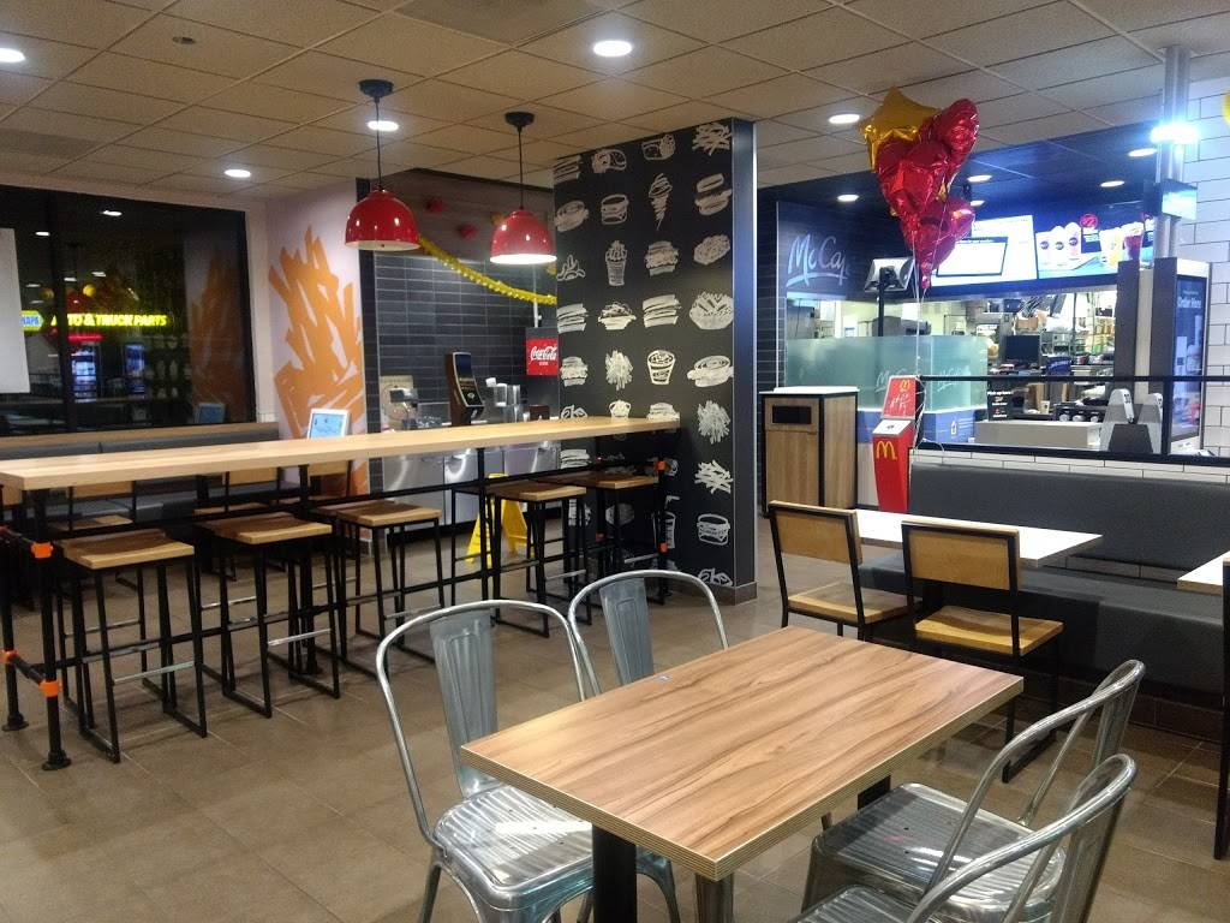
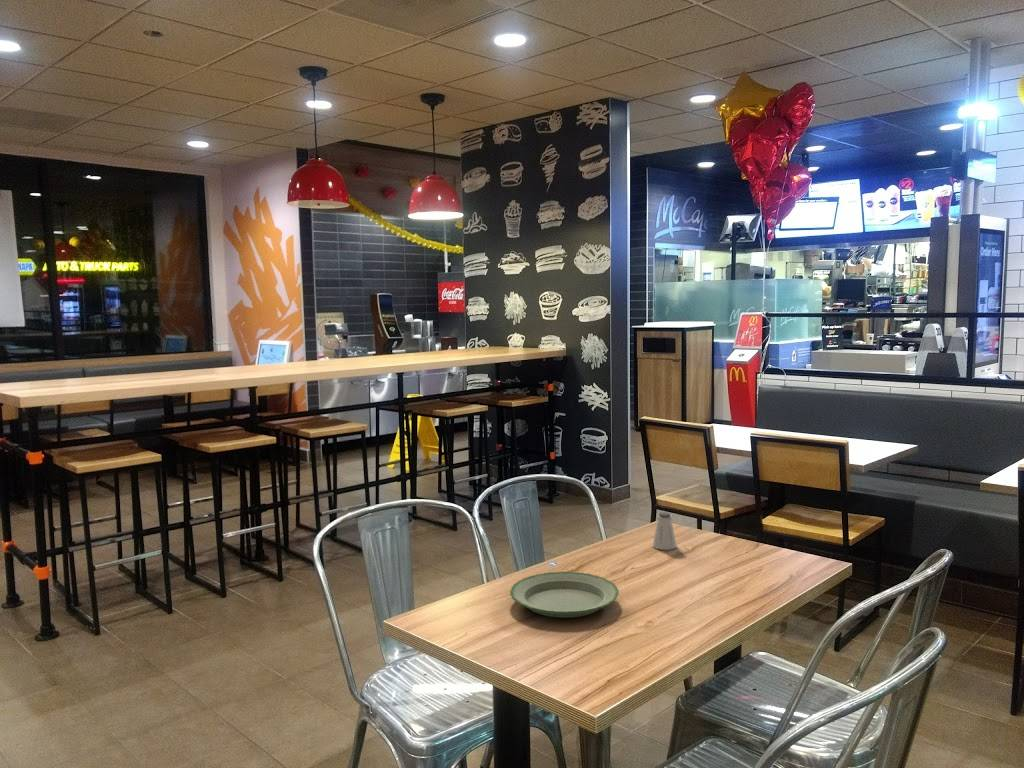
+ saltshaker [652,511,678,551]
+ plate [509,571,620,619]
